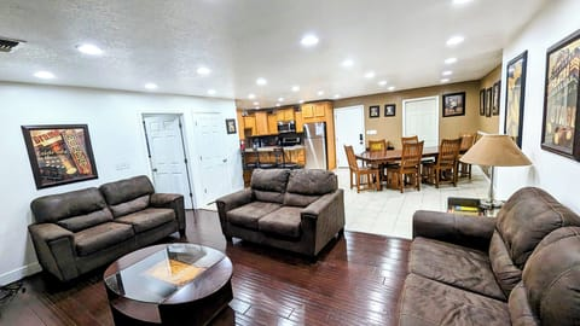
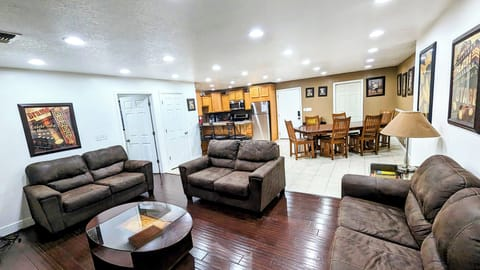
+ bible [127,224,164,249]
